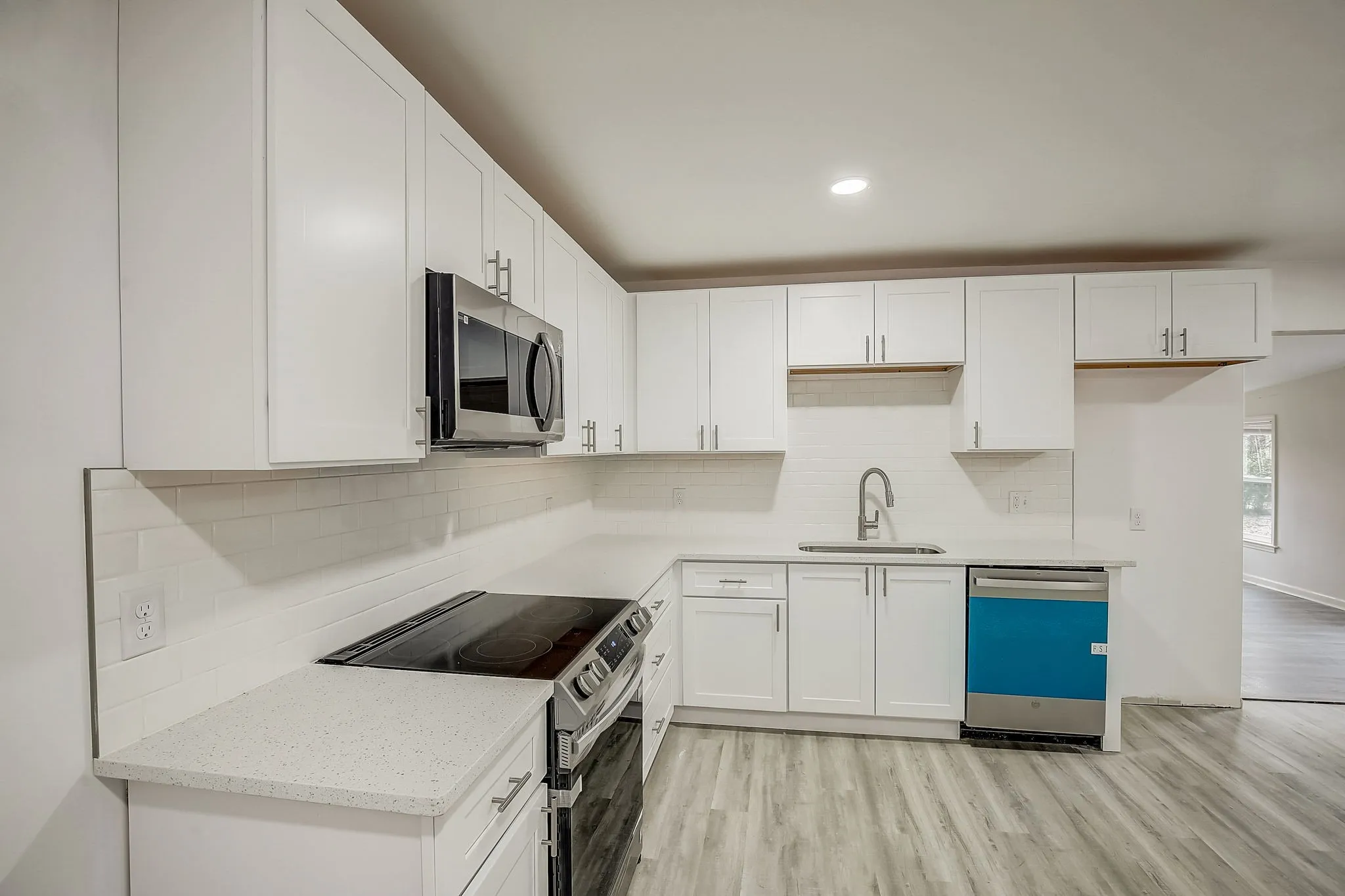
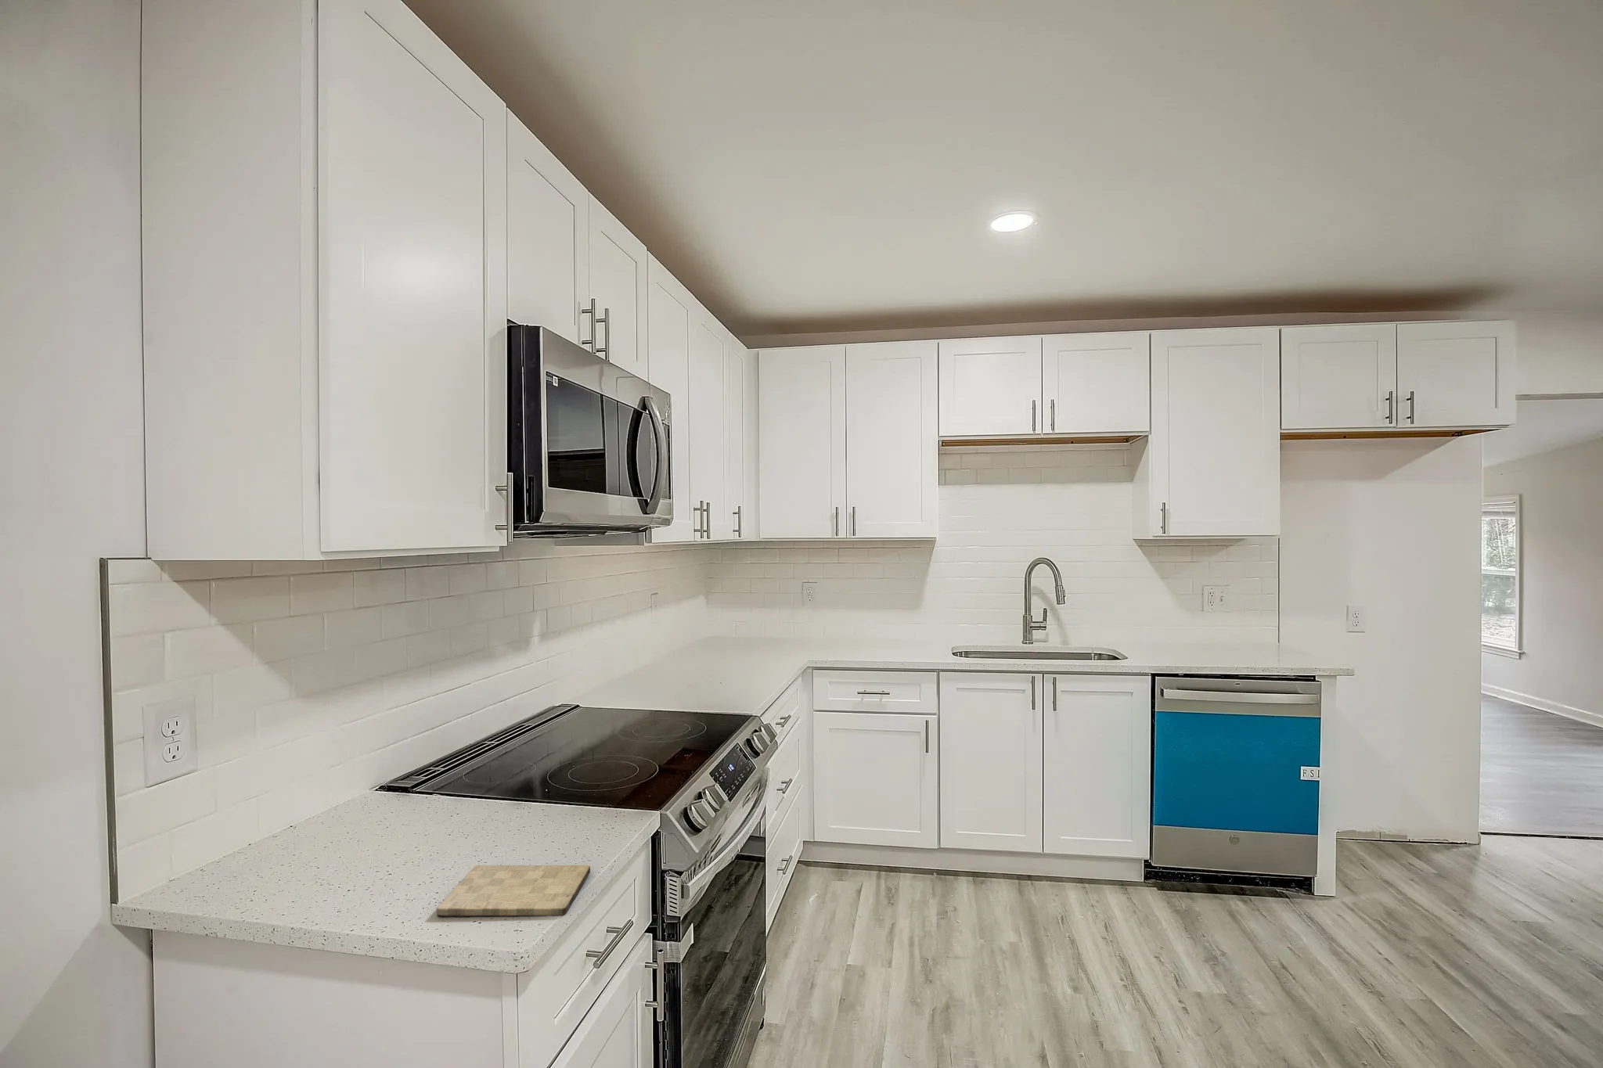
+ cutting board [436,864,591,918]
